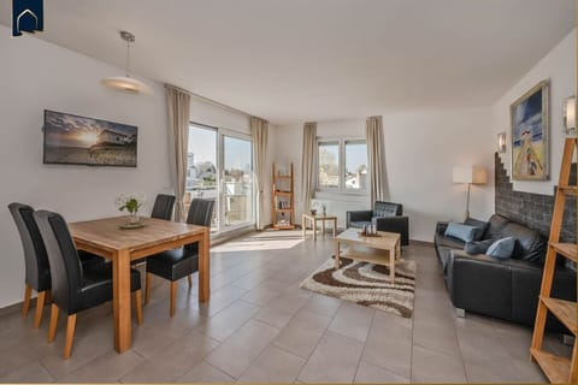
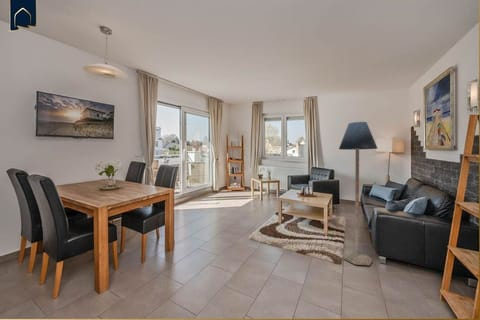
+ floor lamp [338,121,378,266]
